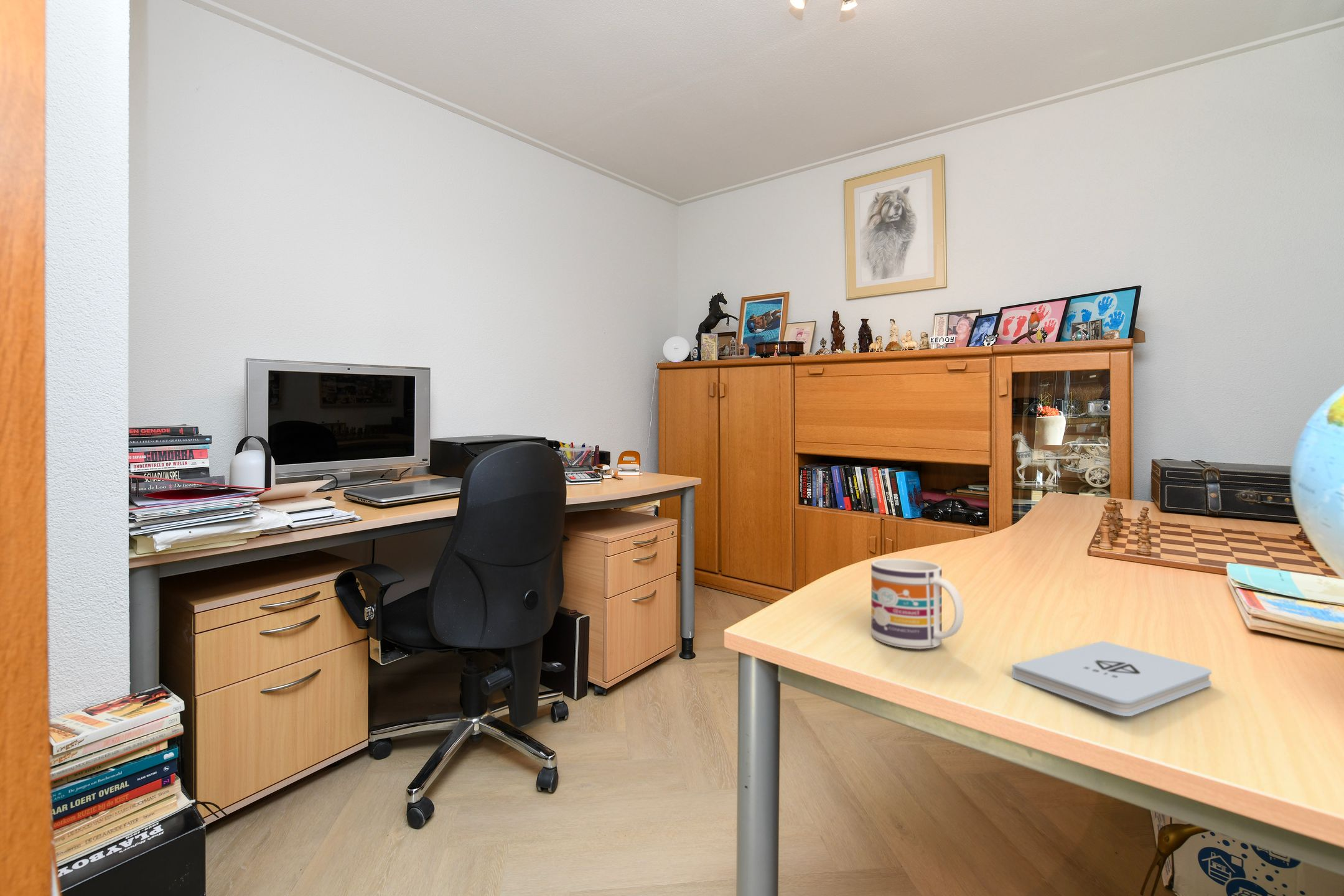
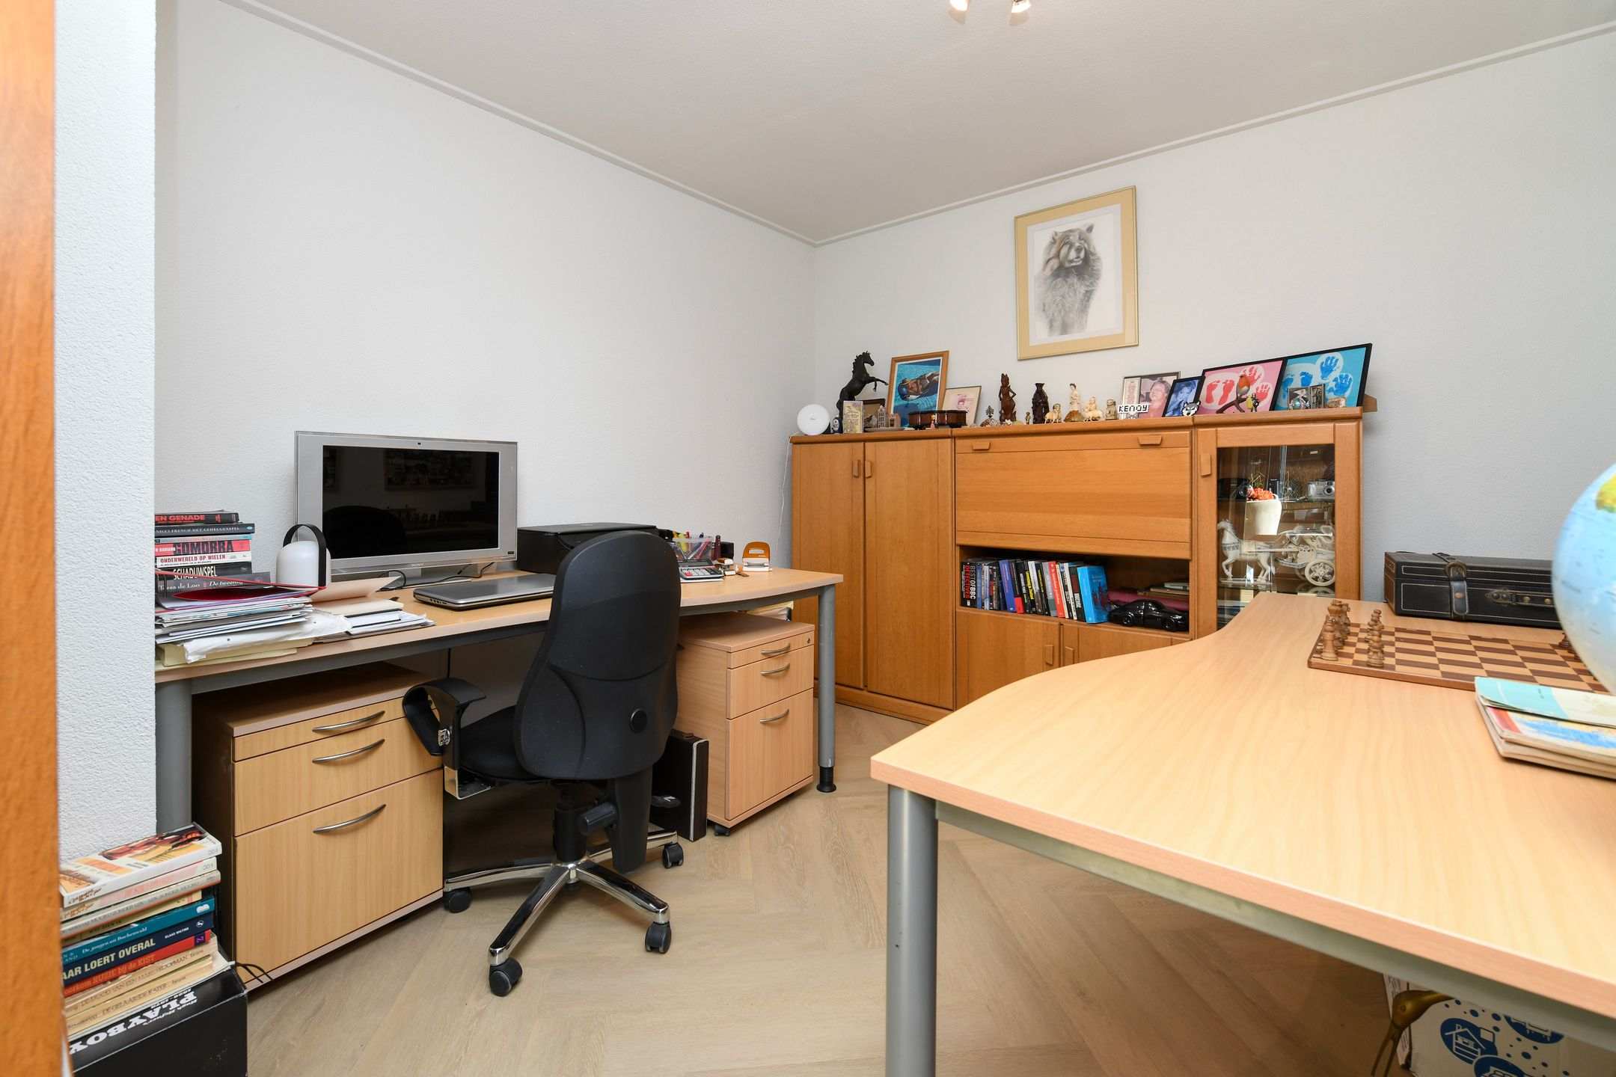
- notepad [1012,640,1212,717]
- mug [870,558,964,650]
